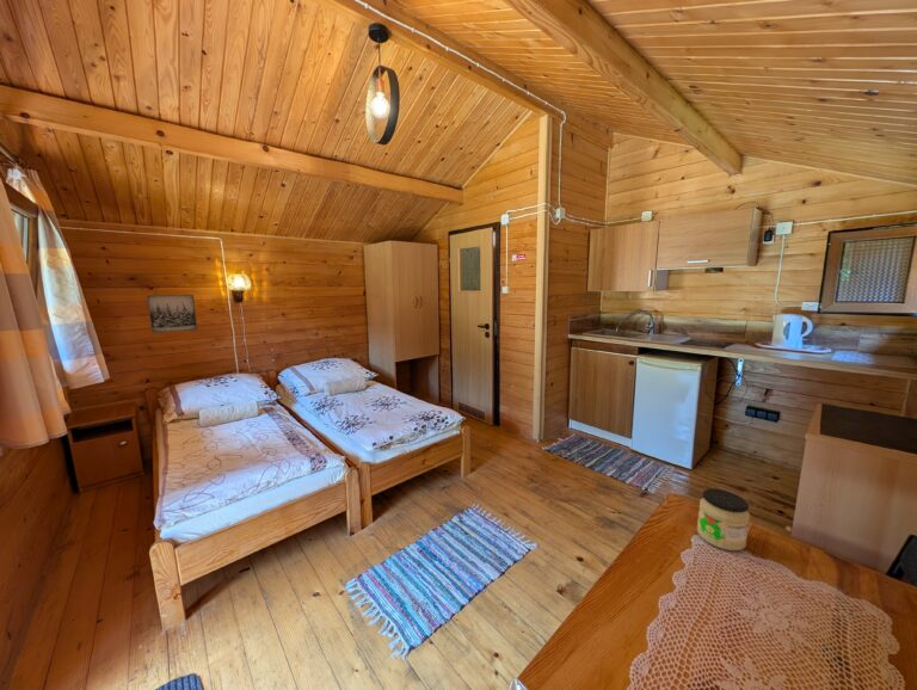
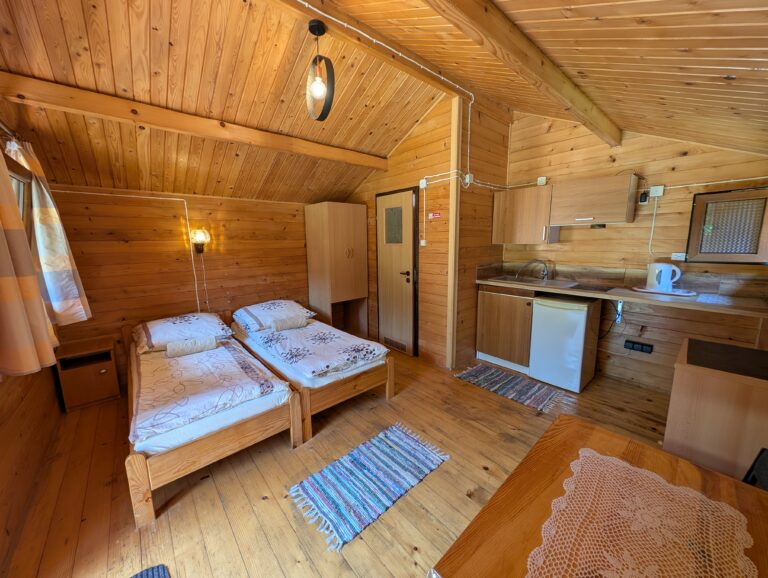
- wall art [146,294,198,334]
- jar [696,487,751,552]
